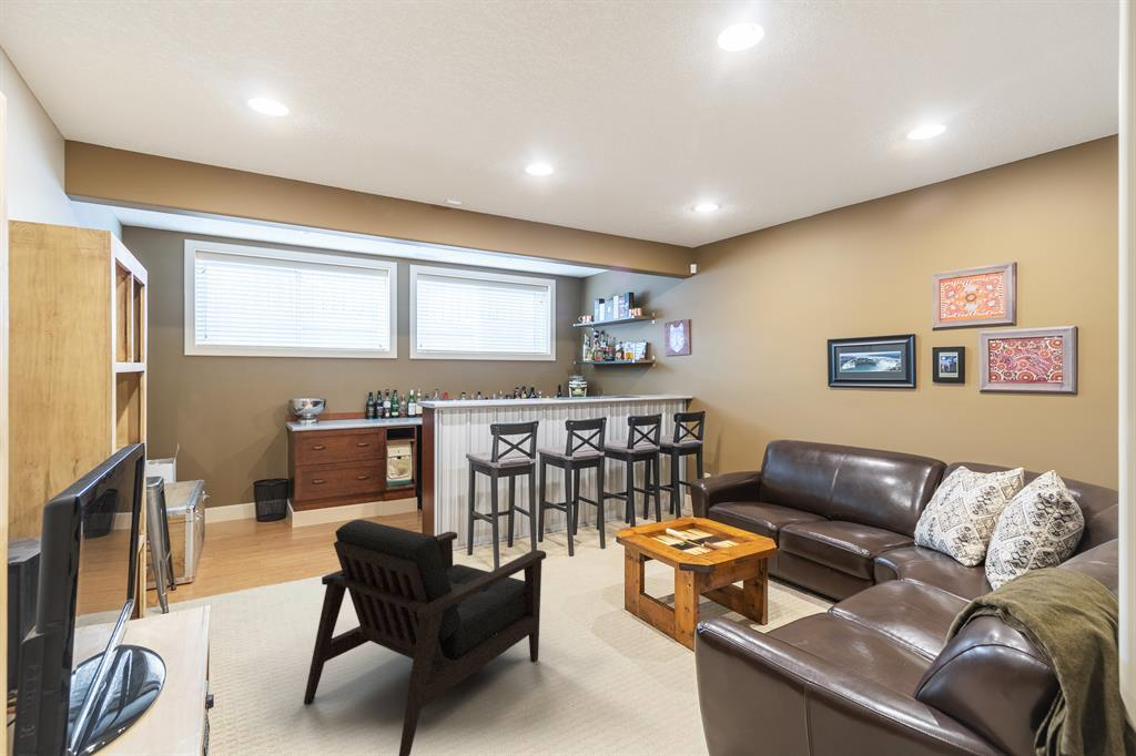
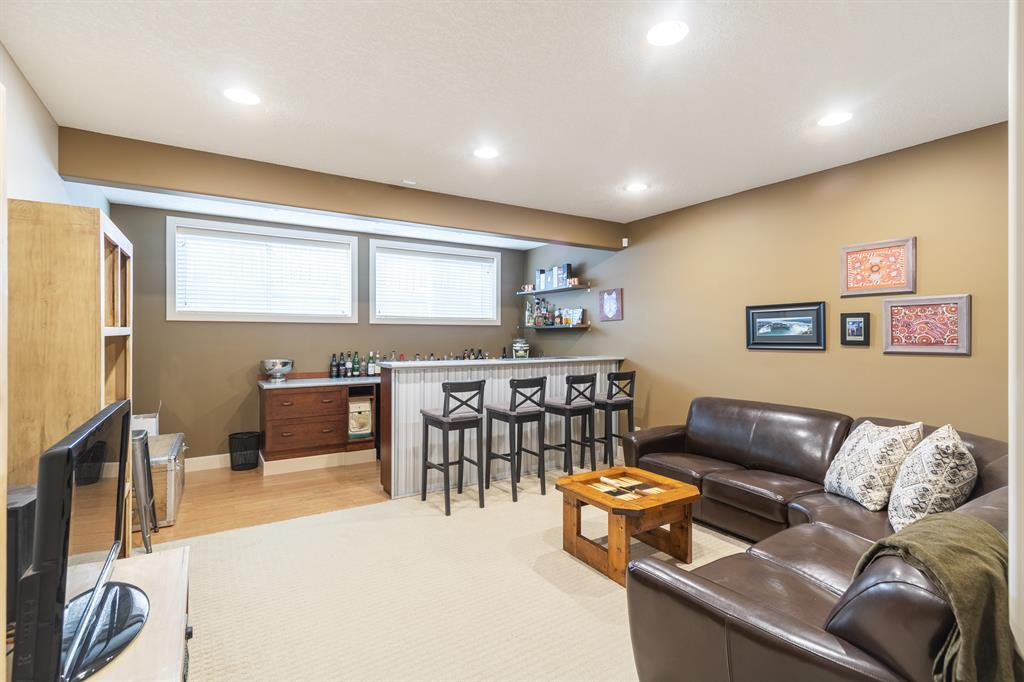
- armchair [303,519,547,756]
